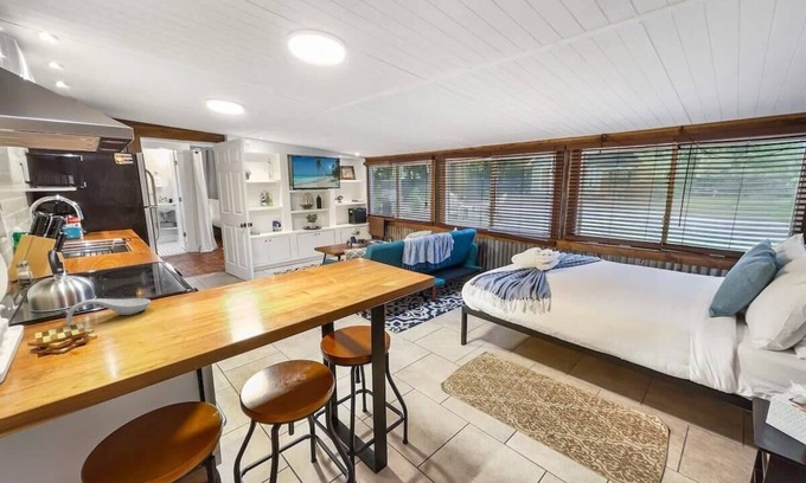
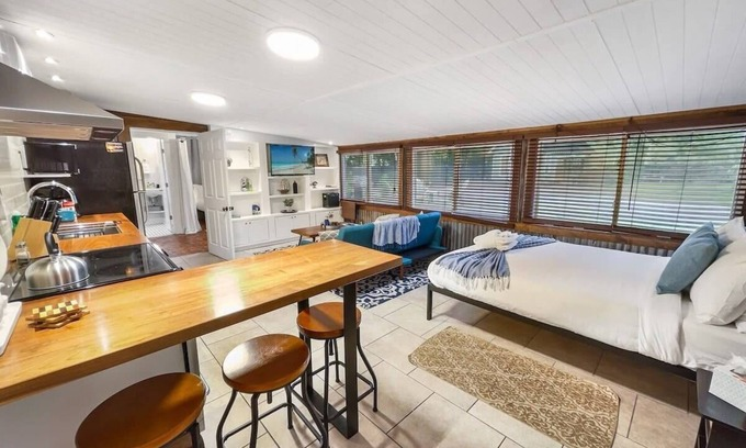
- spoon rest [65,297,152,326]
